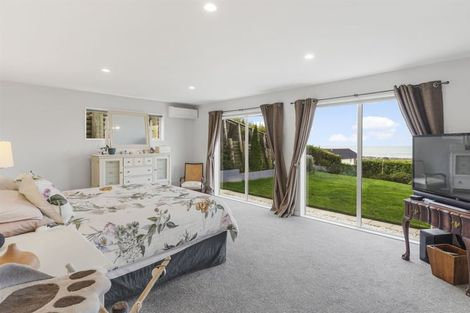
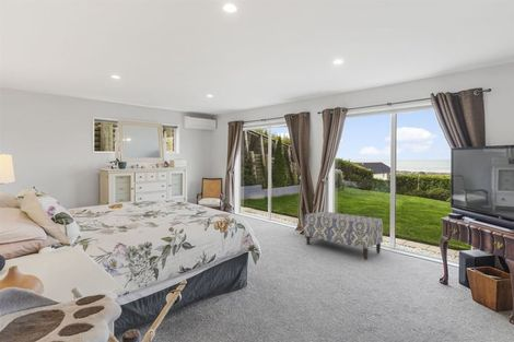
+ bench [303,210,384,260]
